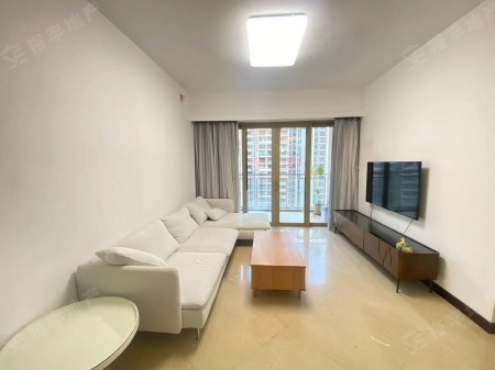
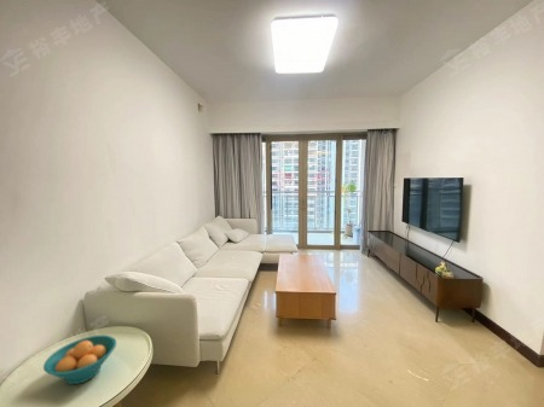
+ fruit bowl [42,335,117,385]
